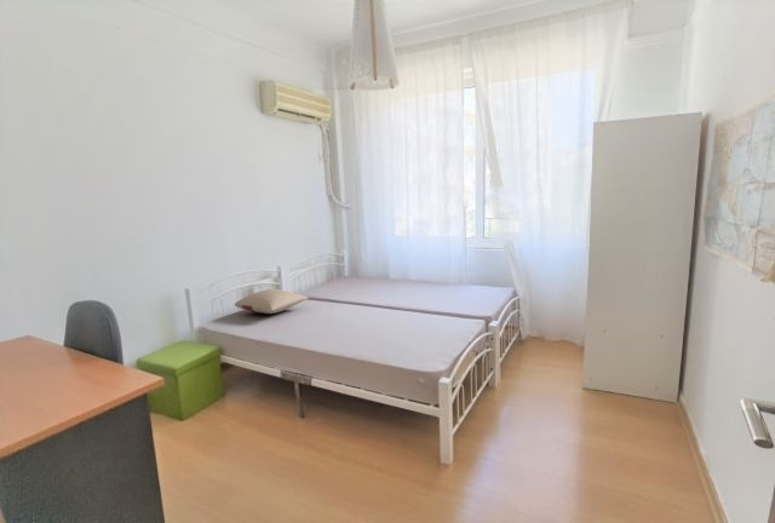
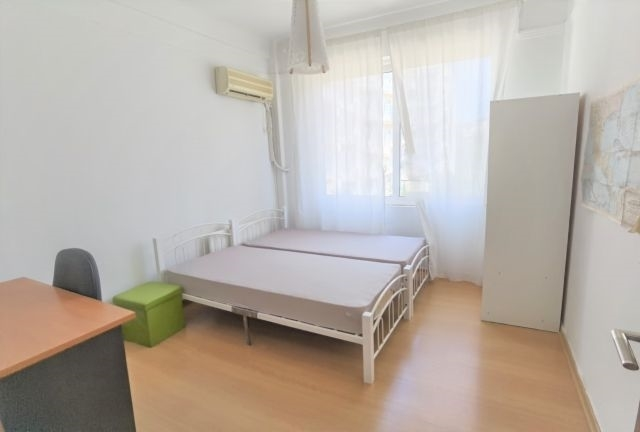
- pillow [234,288,309,315]
